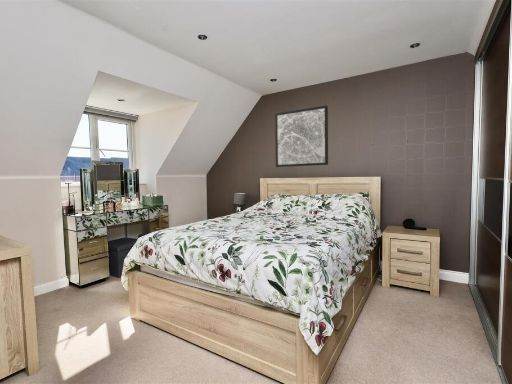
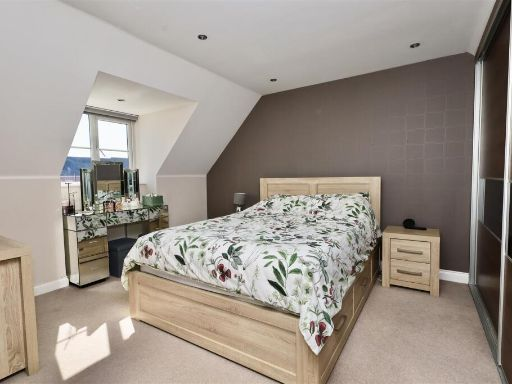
- wall art [274,105,329,168]
